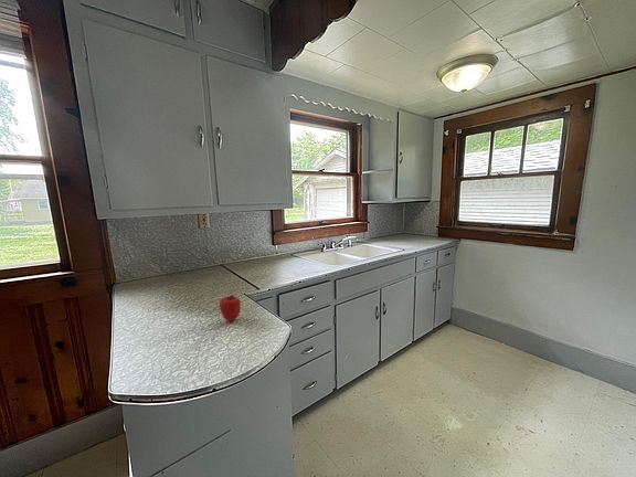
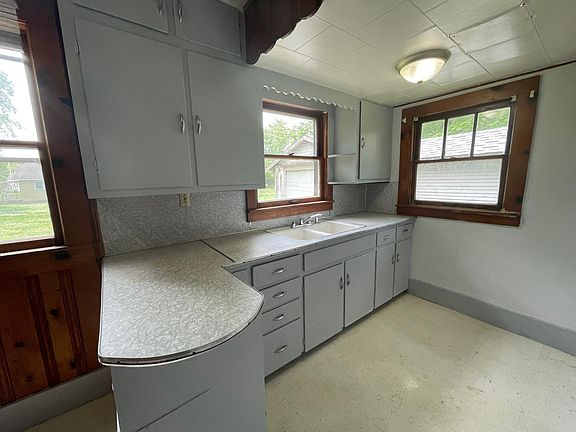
- apple [219,294,242,322]
